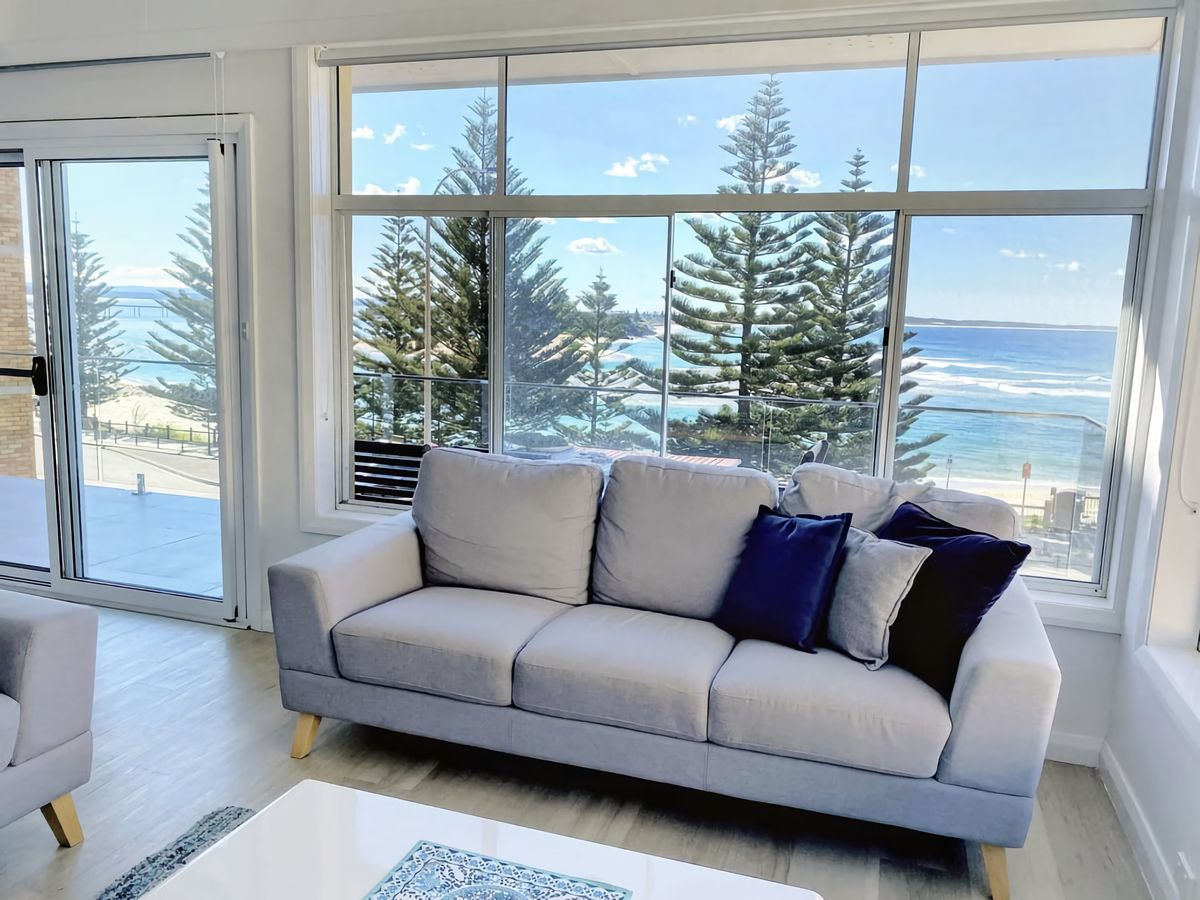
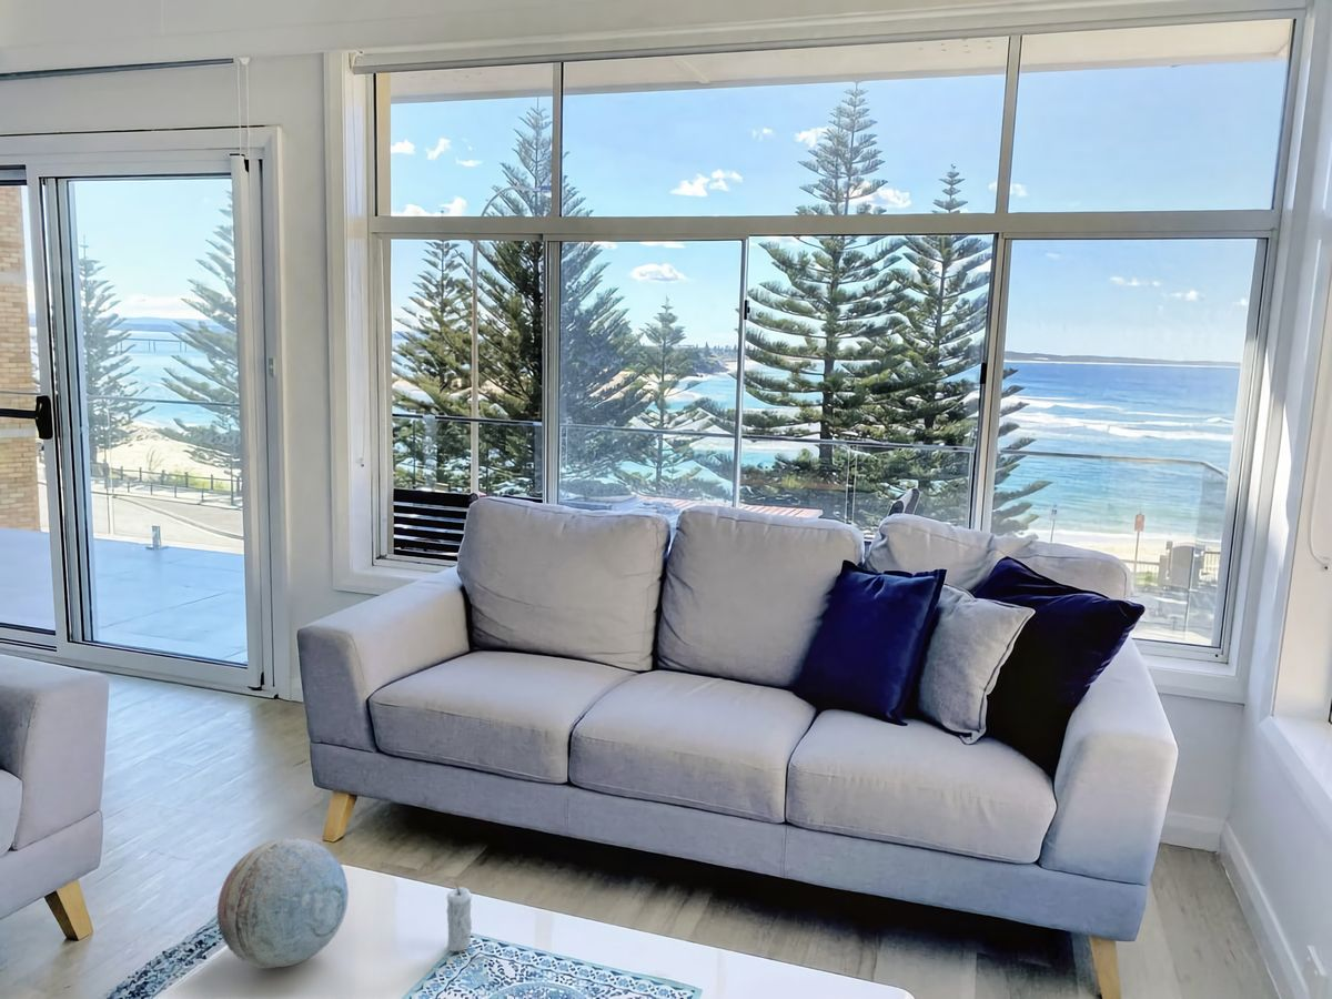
+ decorative orb [216,837,350,969]
+ candle [445,882,474,952]
